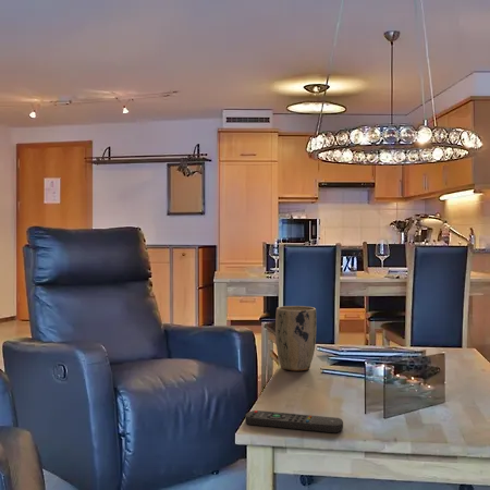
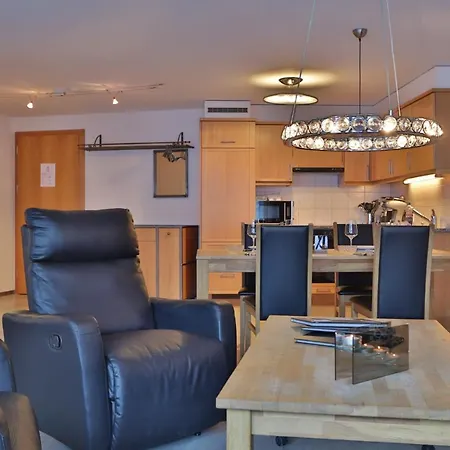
- remote control [244,409,344,434]
- plant pot [274,305,318,372]
